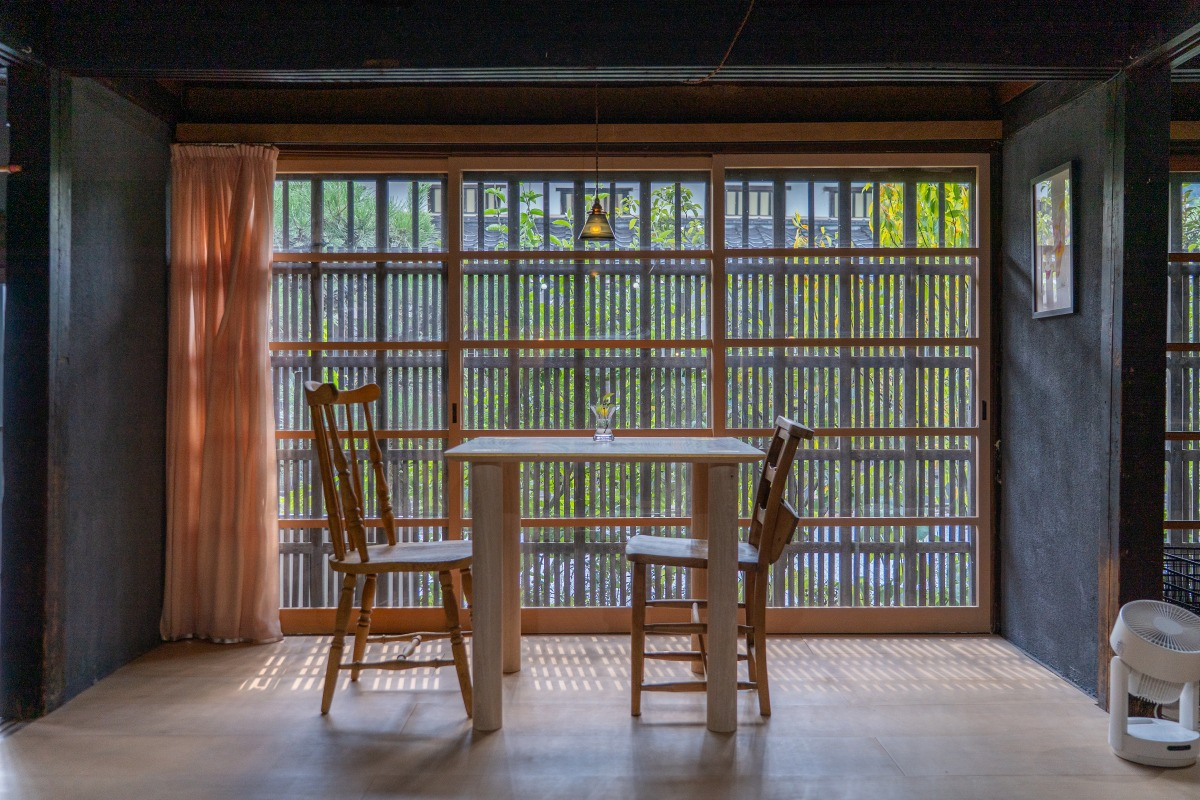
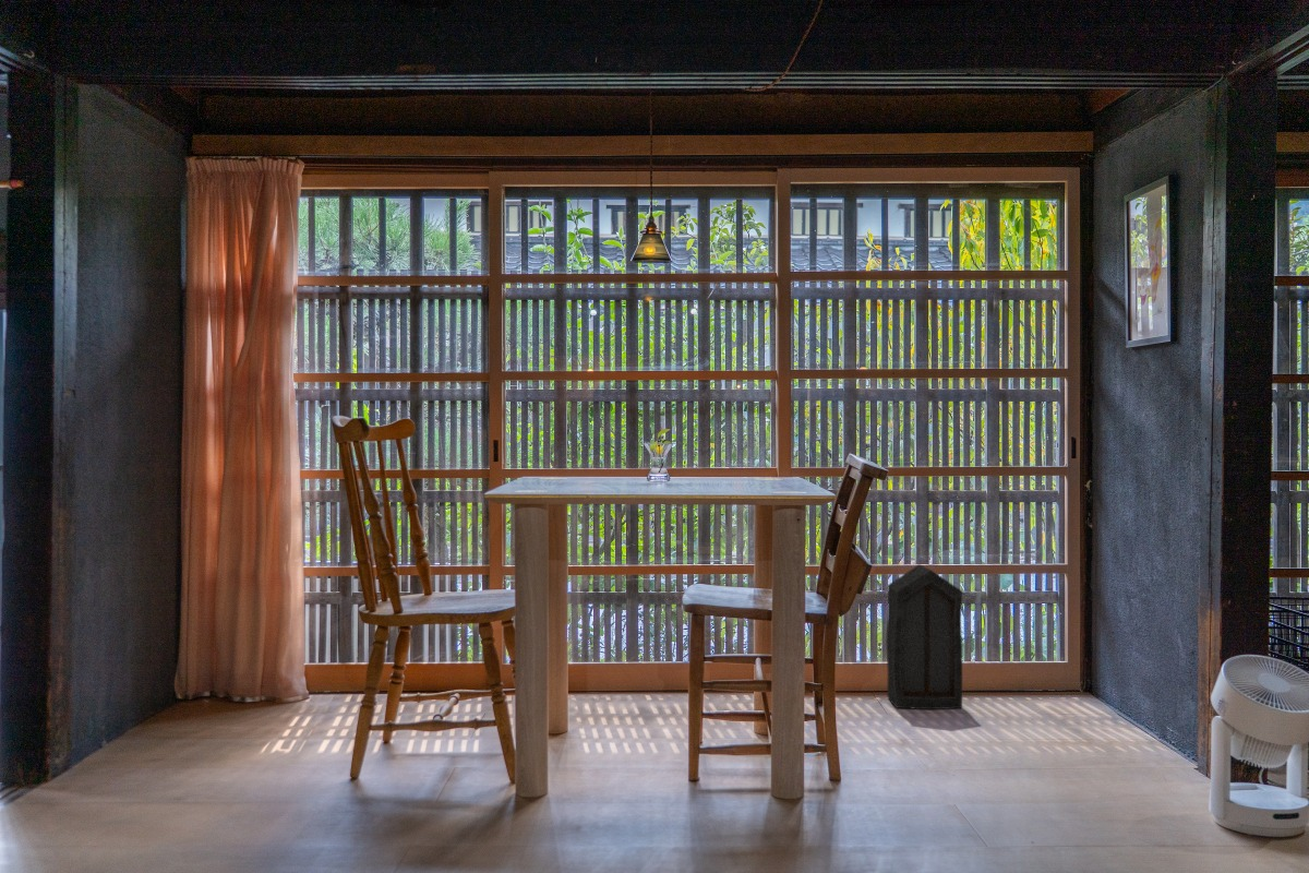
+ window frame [885,563,963,710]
